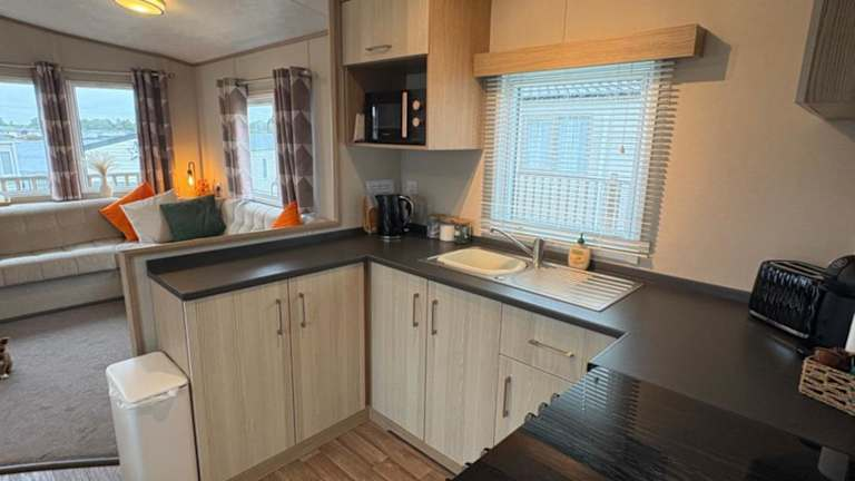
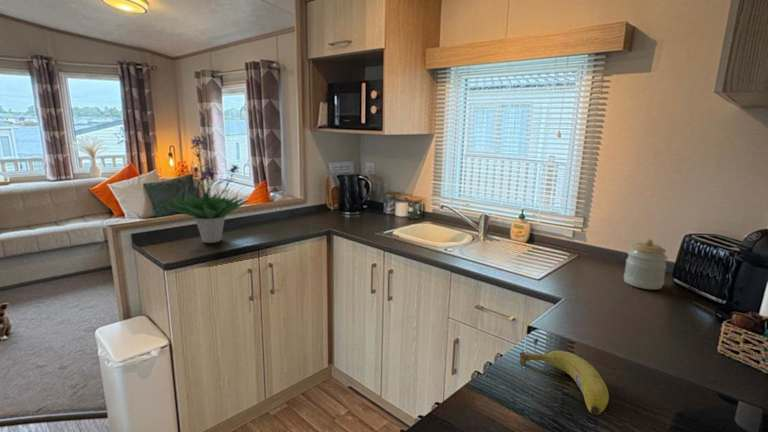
+ fruit [519,350,610,416]
+ jar [623,238,669,290]
+ potted plant [163,135,251,244]
